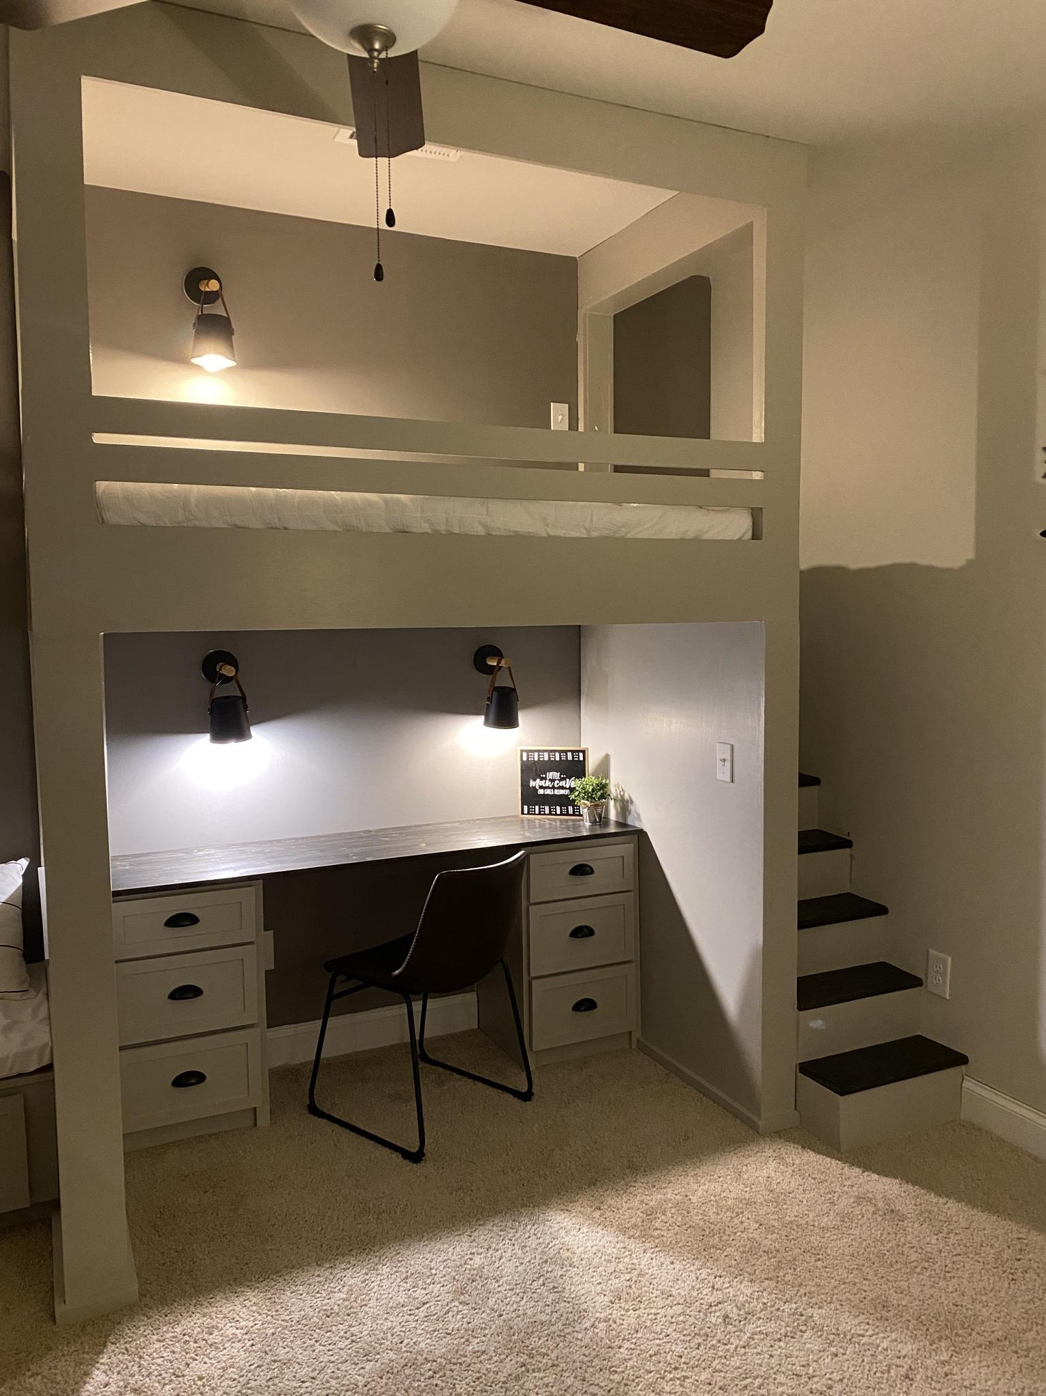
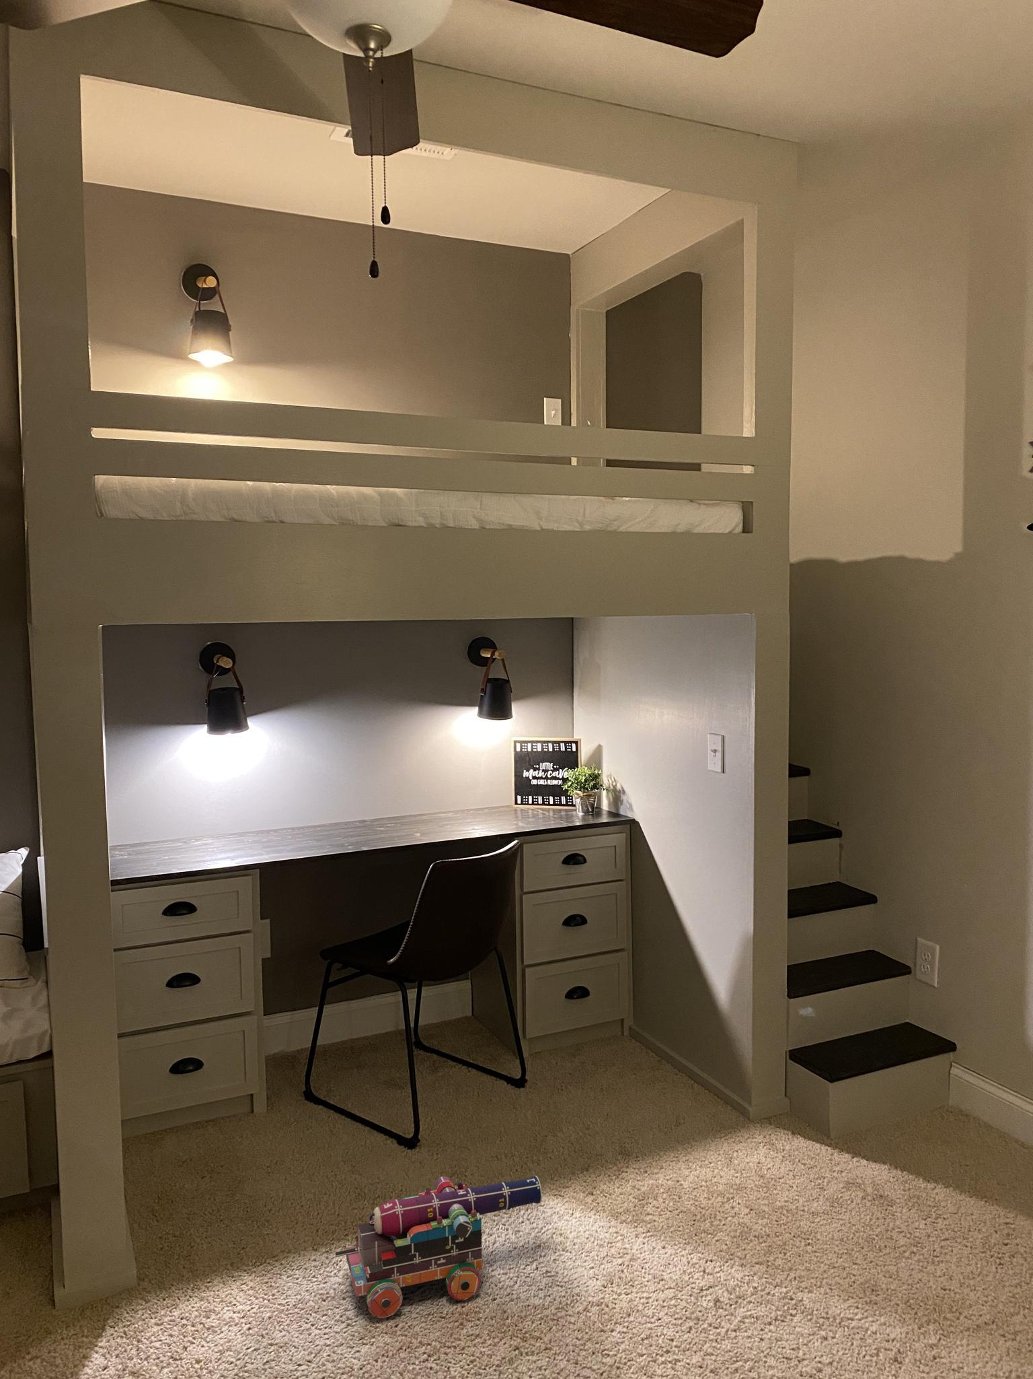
+ toy cannon [335,1175,543,1319]
